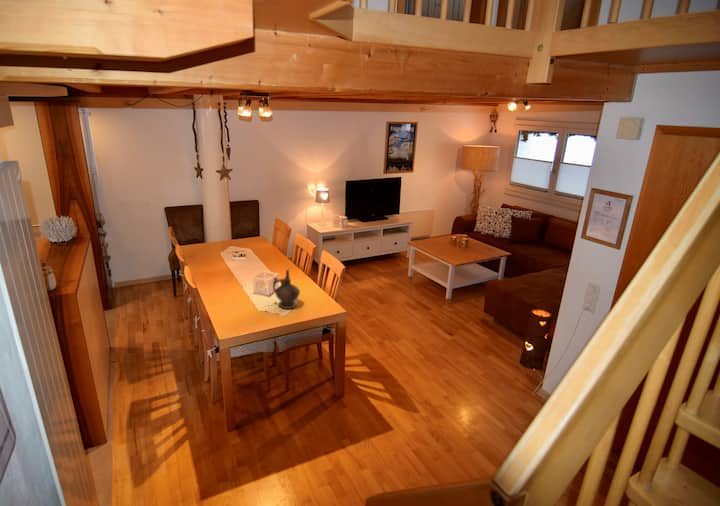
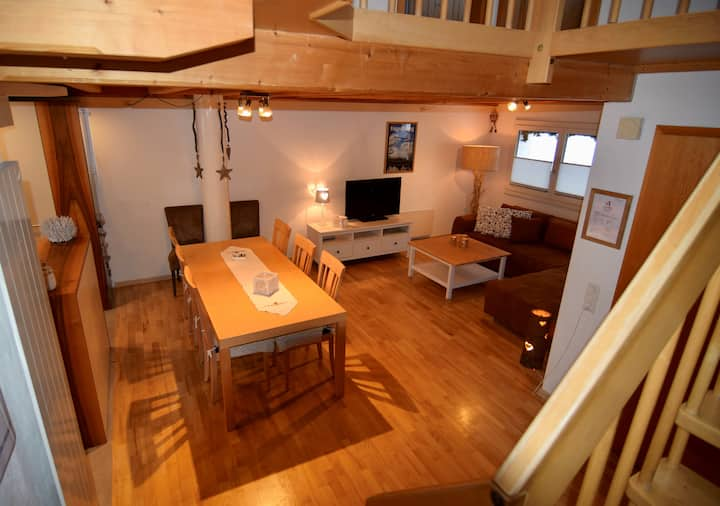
- ceremonial vessel [272,269,301,310]
